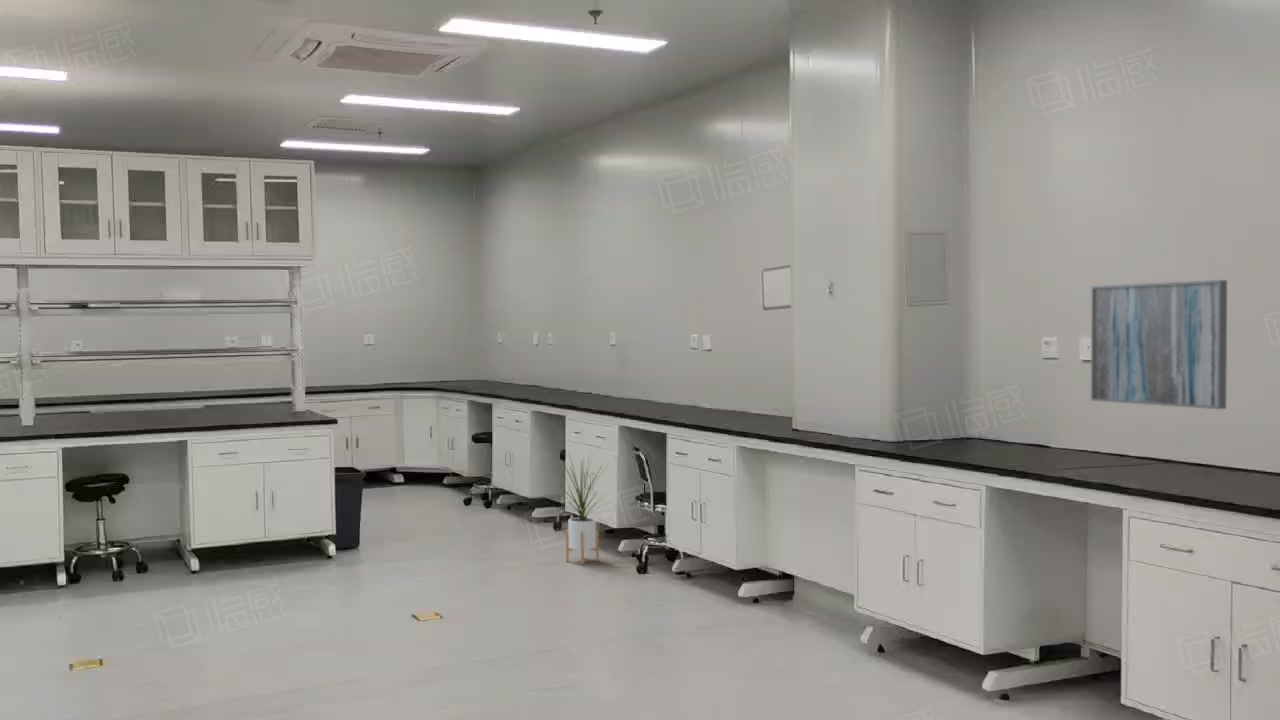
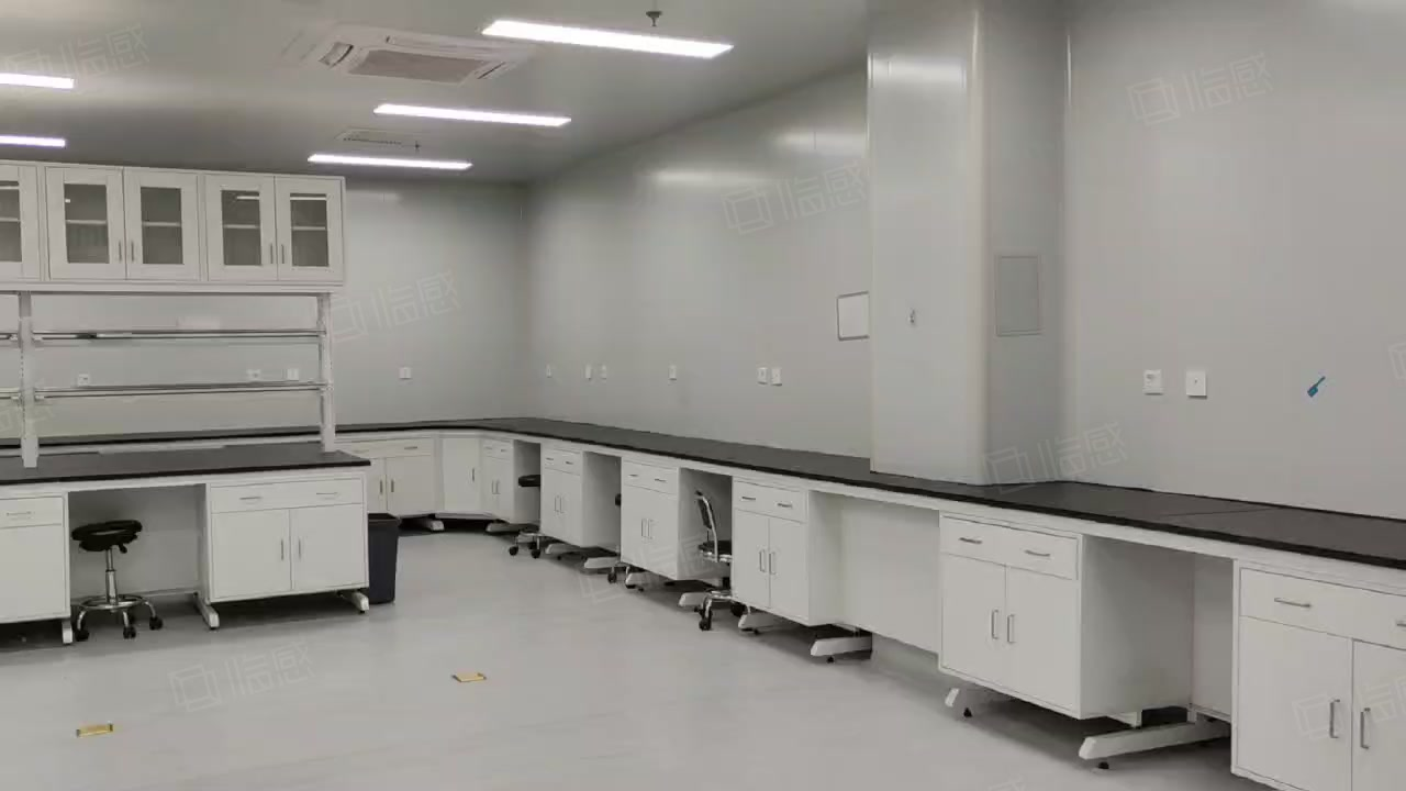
- house plant [553,451,613,566]
- wall art [1090,279,1228,410]
